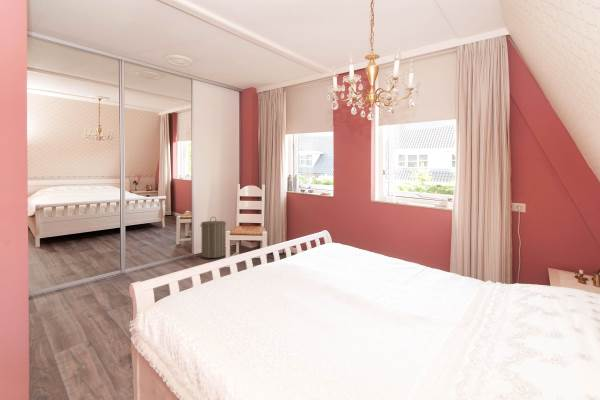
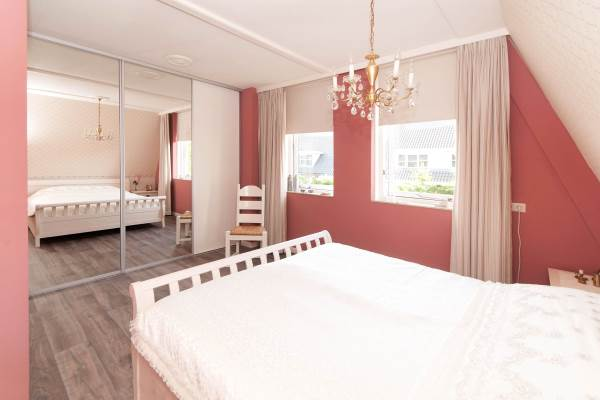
- laundry hamper [199,216,227,259]
